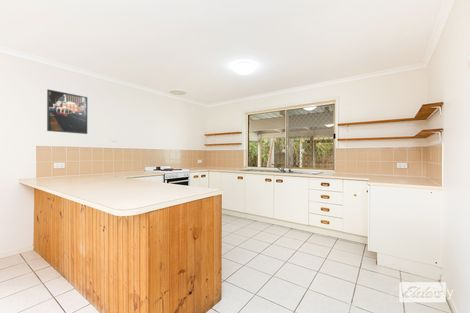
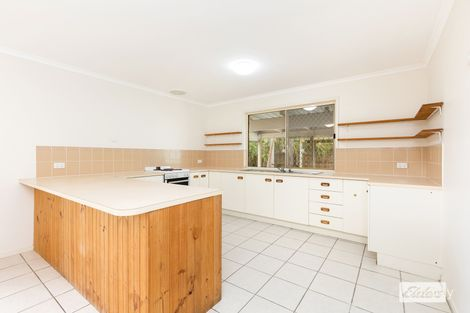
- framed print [46,89,88,135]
